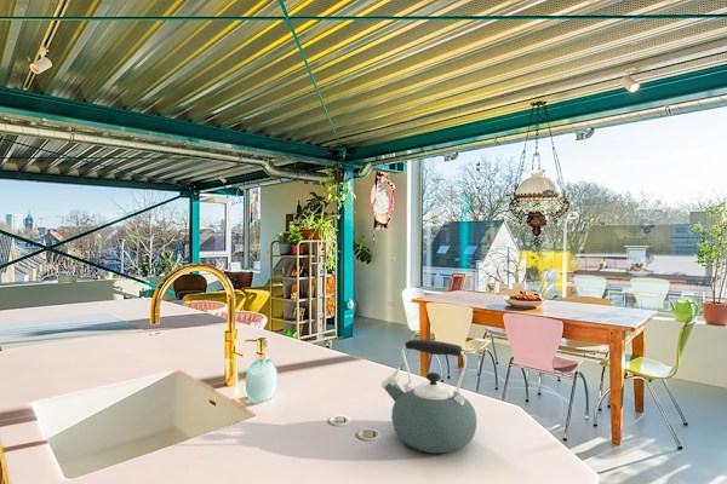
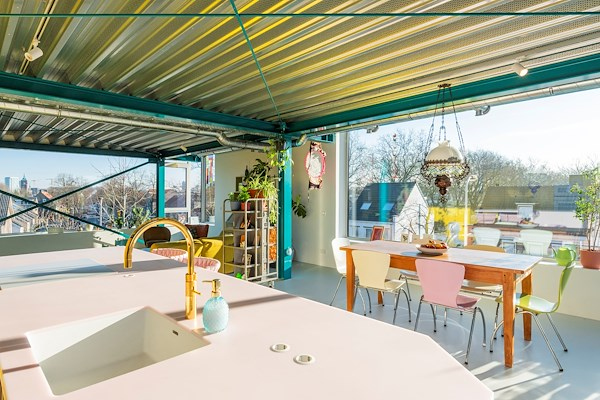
- kettle [380,339,477,455]
